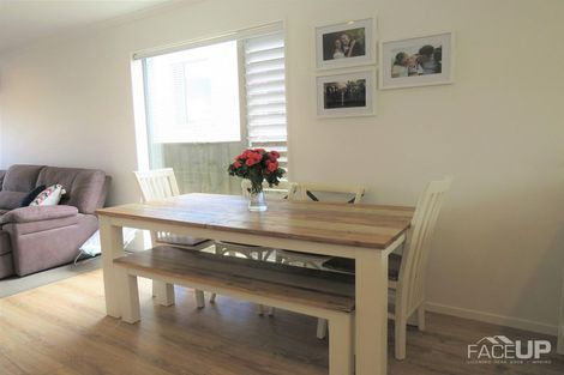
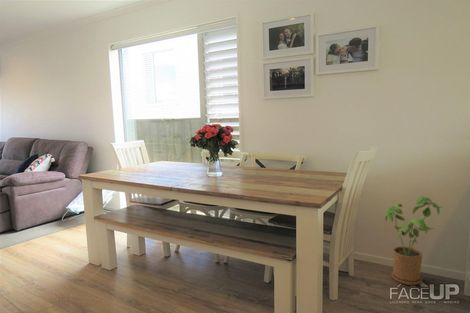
+ house plant [384,195,443,286]
